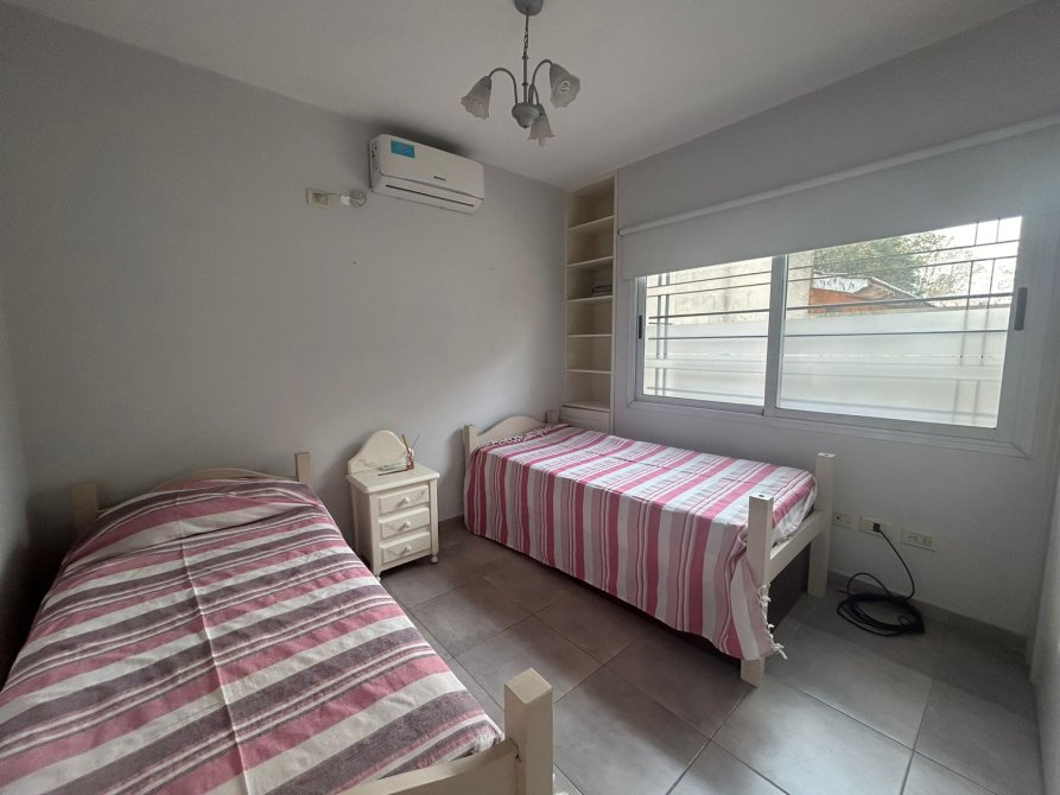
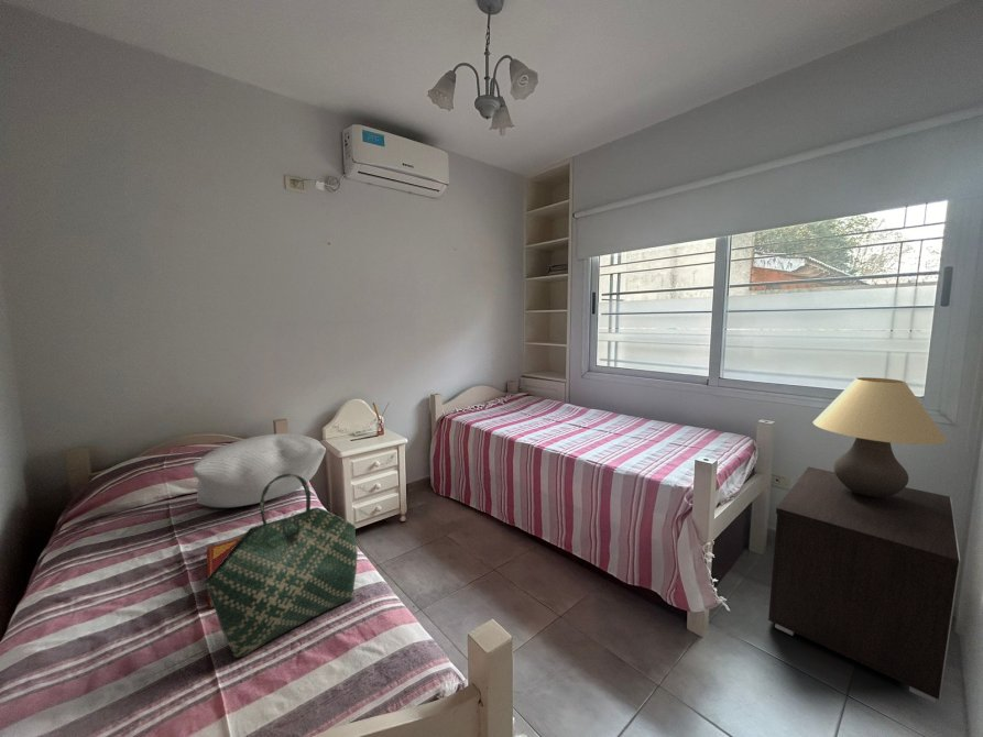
+ nightstand [767,466,961,704]
+ hardback book [206,537,242,609]
+ tote bag [203,474,359,659]
+ table lamp [812,376,948,497]
+ pillow [192,432,327,508]
